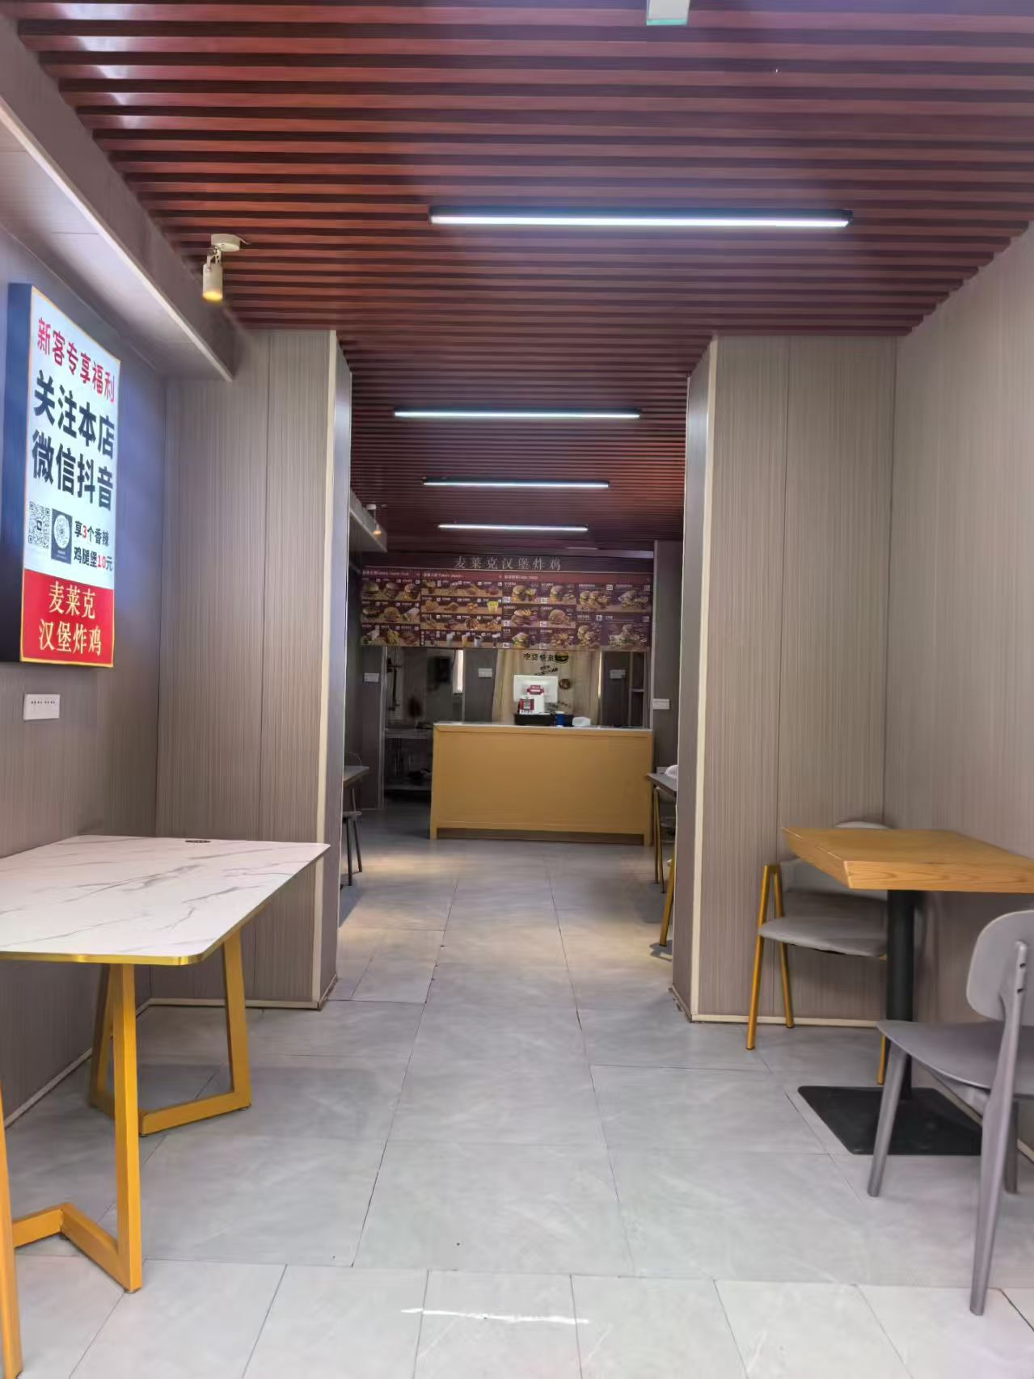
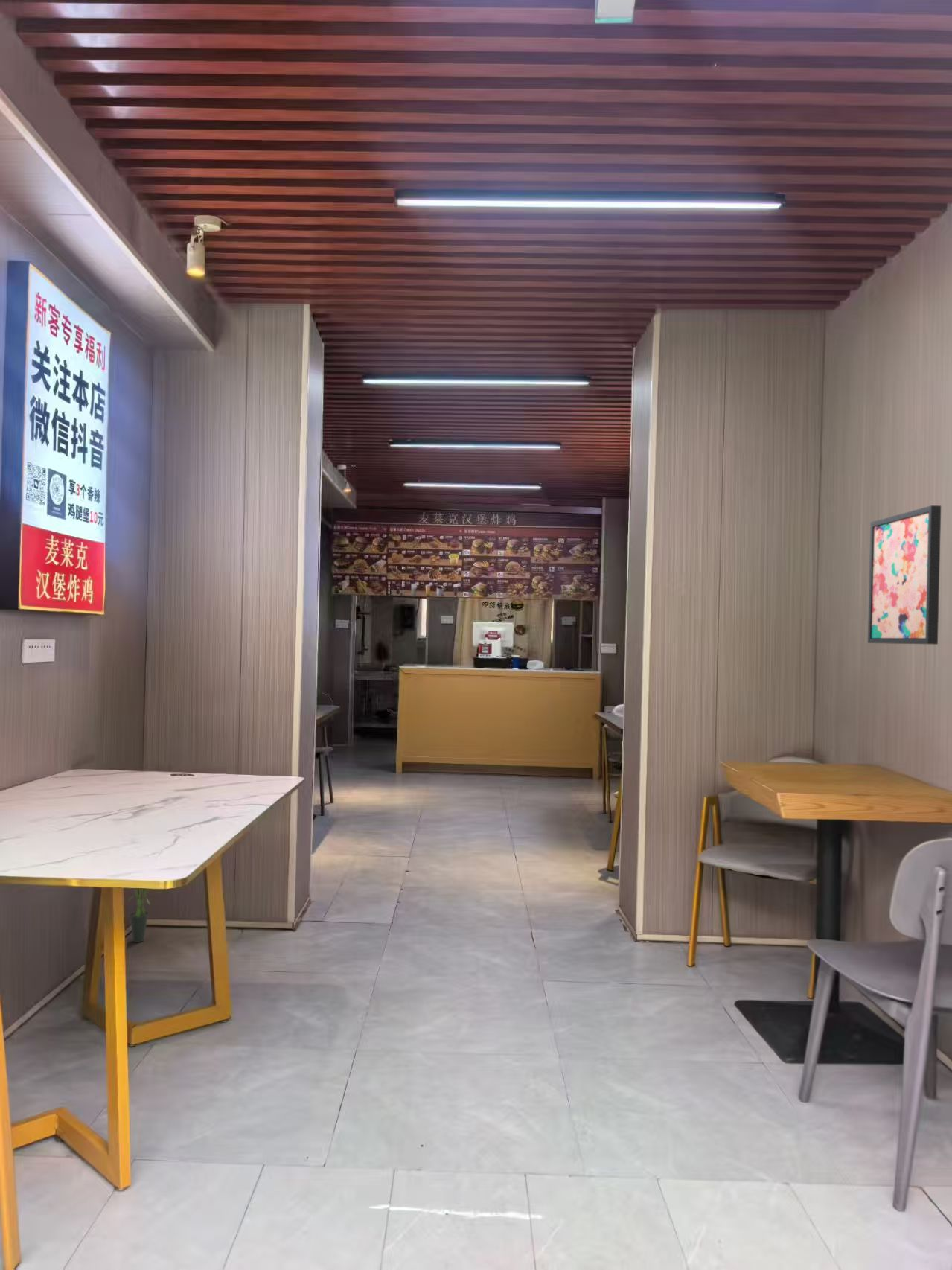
+ potted plant [127,889,159,943]
+ wall art [867,505,942,645]
